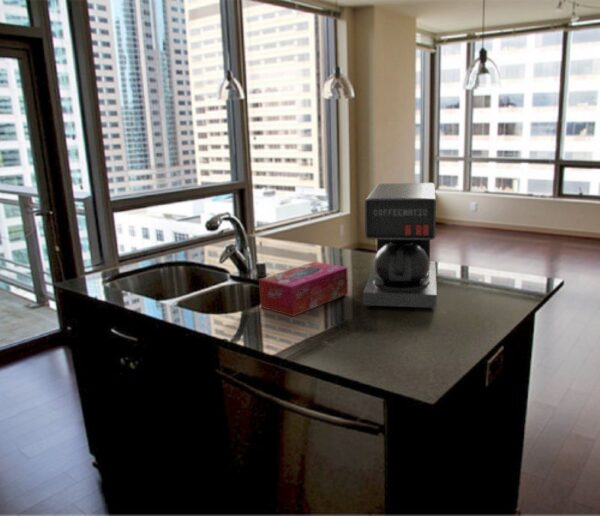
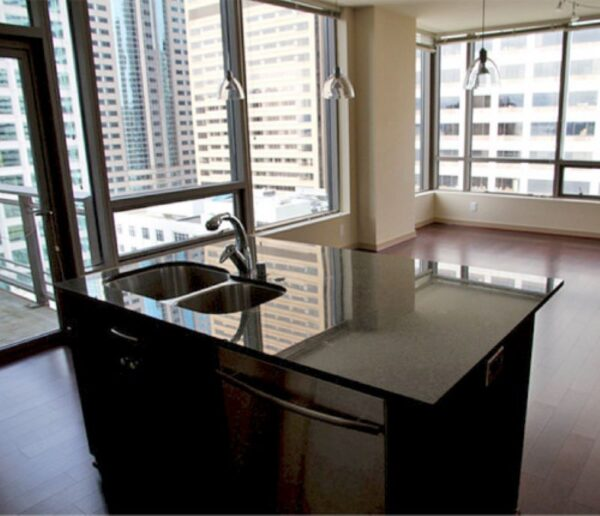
- coffee maker [362,182,438,311]
- tissue box [258,261,349,317]
